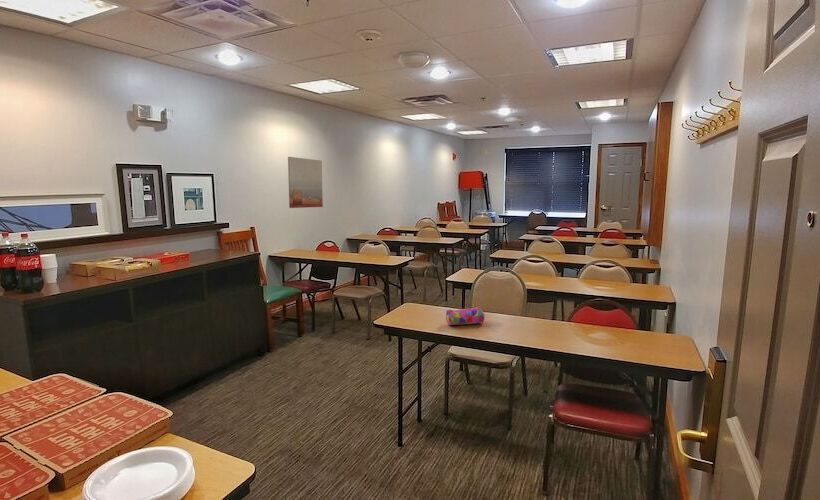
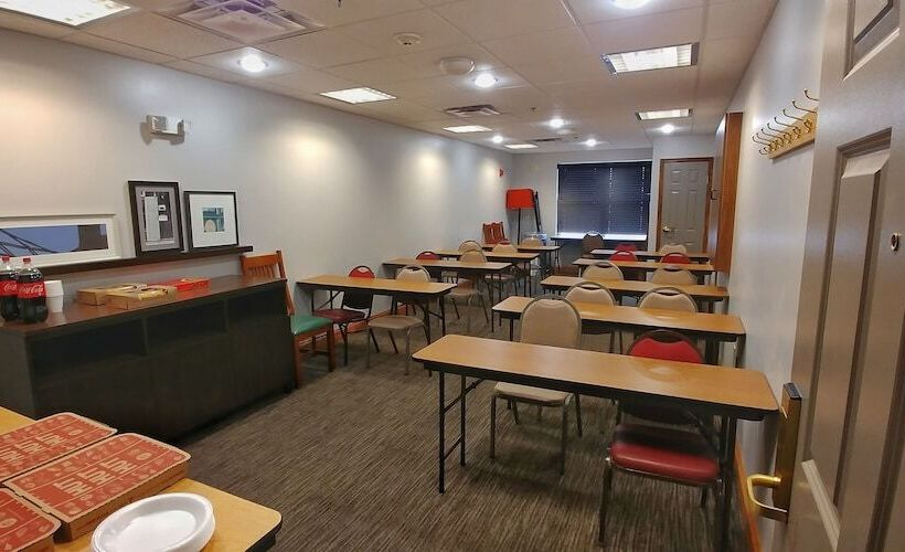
- wall art [287,156,324,209]
- pencil case [445,307,485,326]
